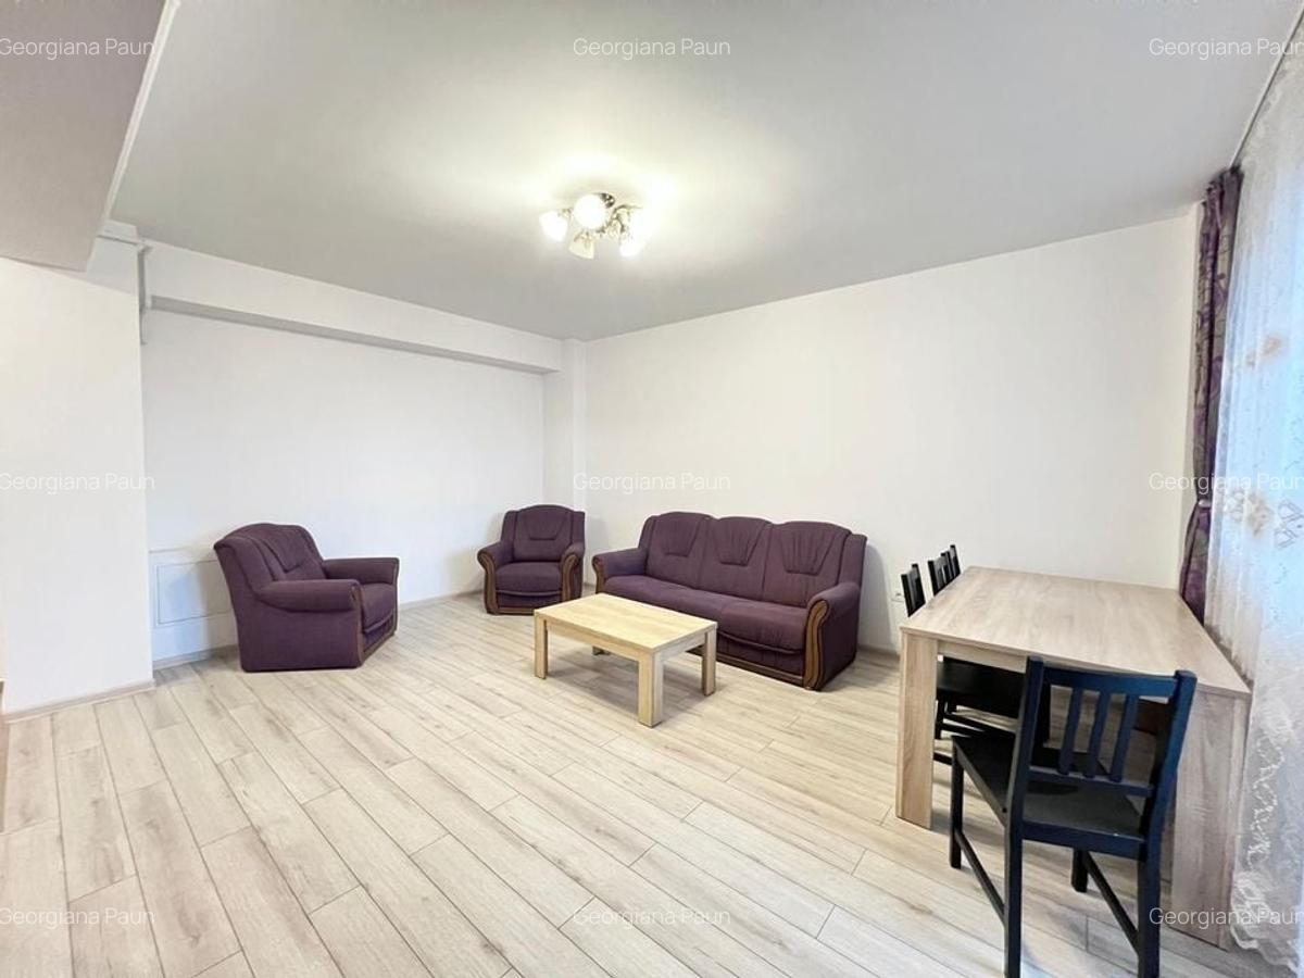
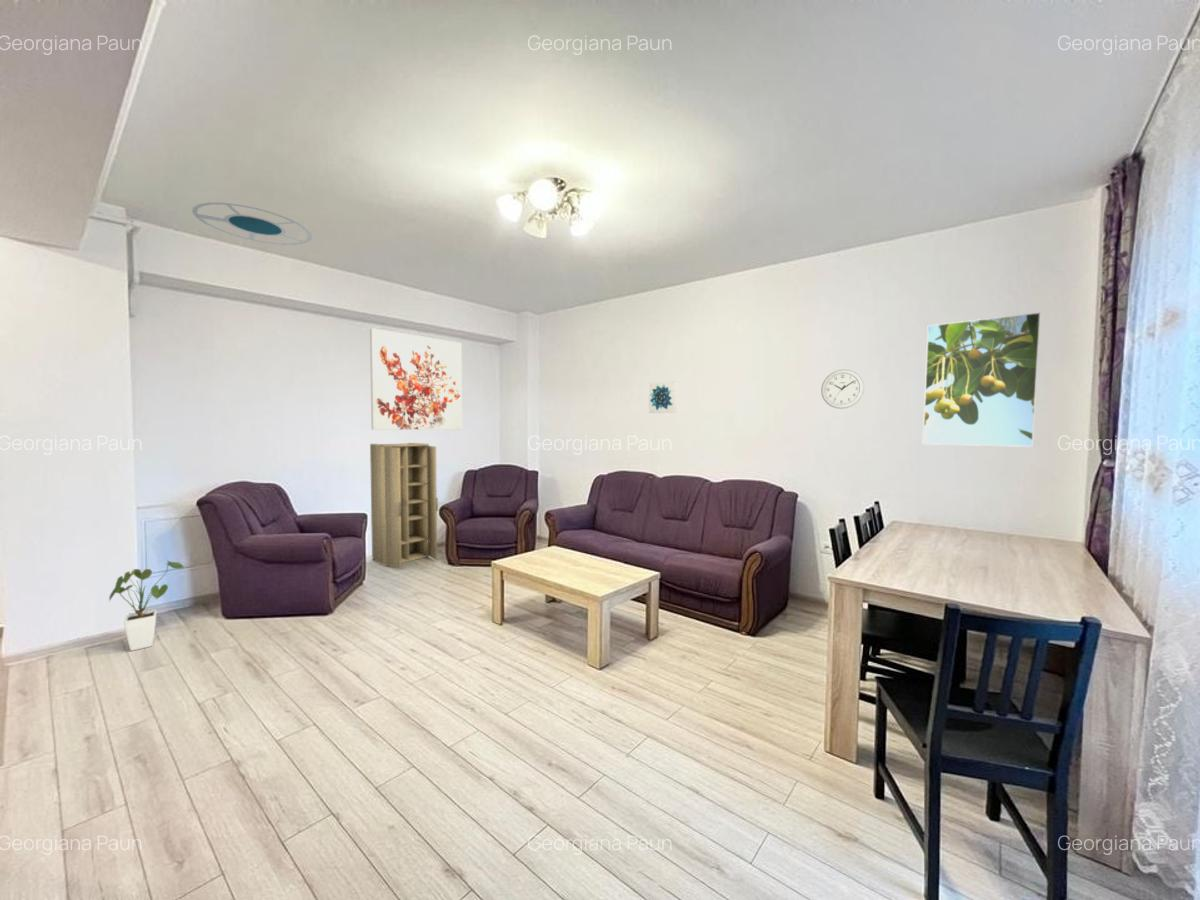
+ cabinet [369,442,439,570]
+ house plant [108,559,185,652]
+ wall art [648,380,678,414]
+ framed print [922,312,1041,448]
+ wall clock [820,368,865,410]
+ wall art [369,327,463,431]
+ ceiling lamp [191,202,313,246]
